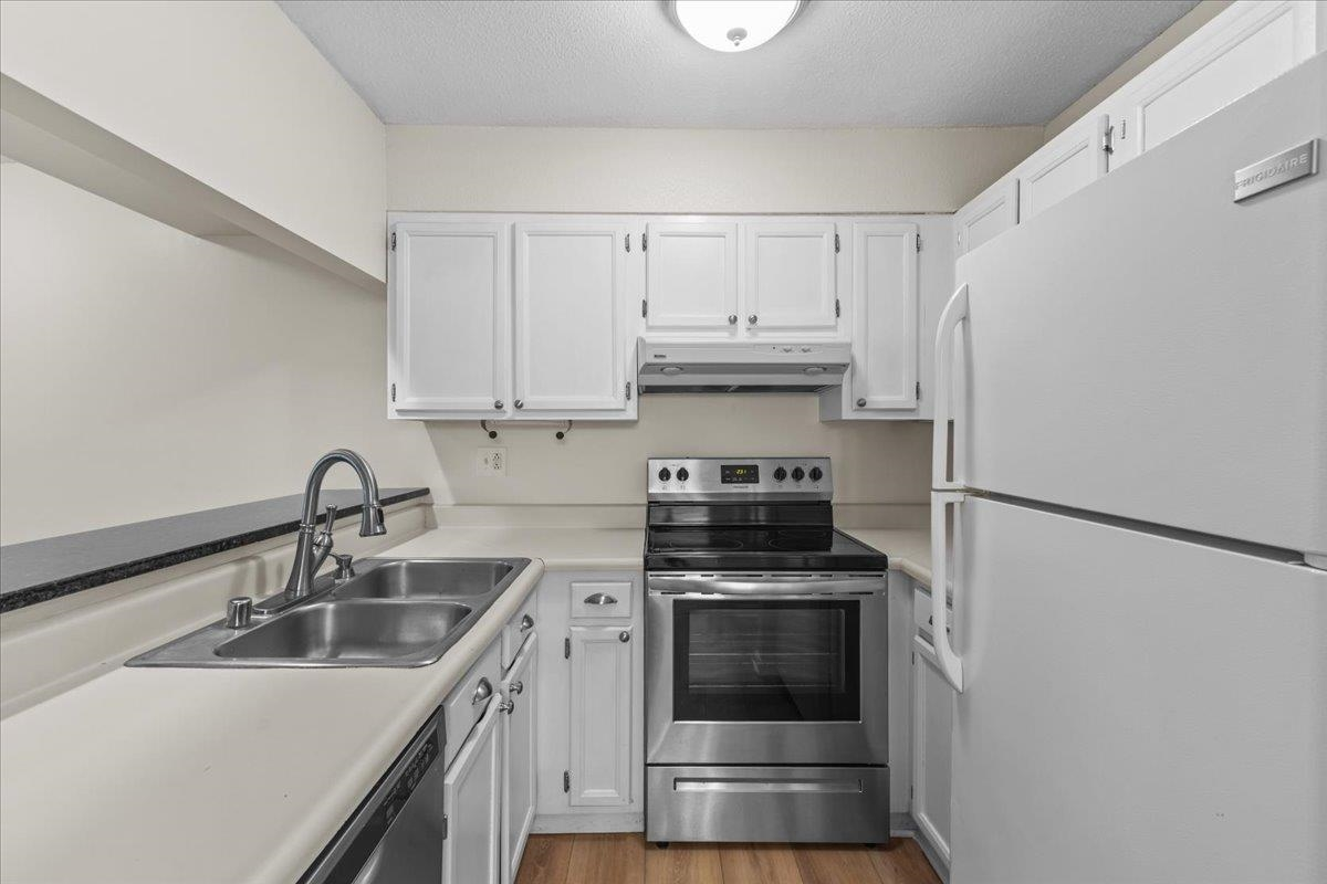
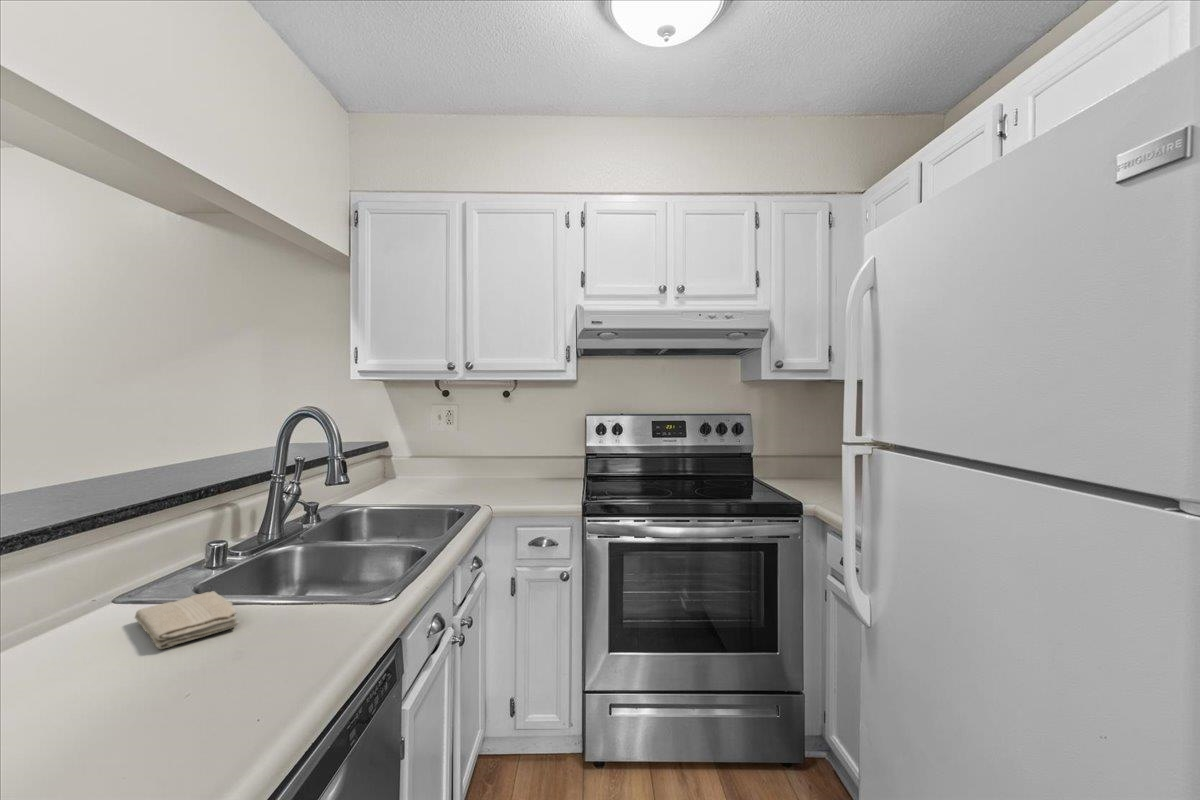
+ washcloth [133,590,240,650]
